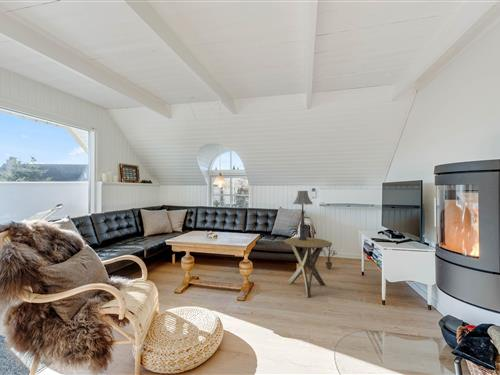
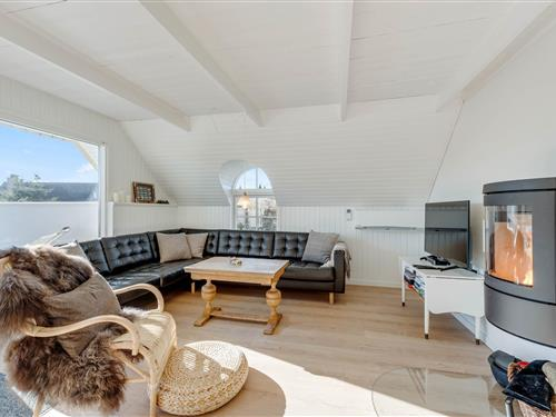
- decorative plant [320,246,340,270]
- side table [283,236,333,298]
- table lamp [292,190,314,241]
